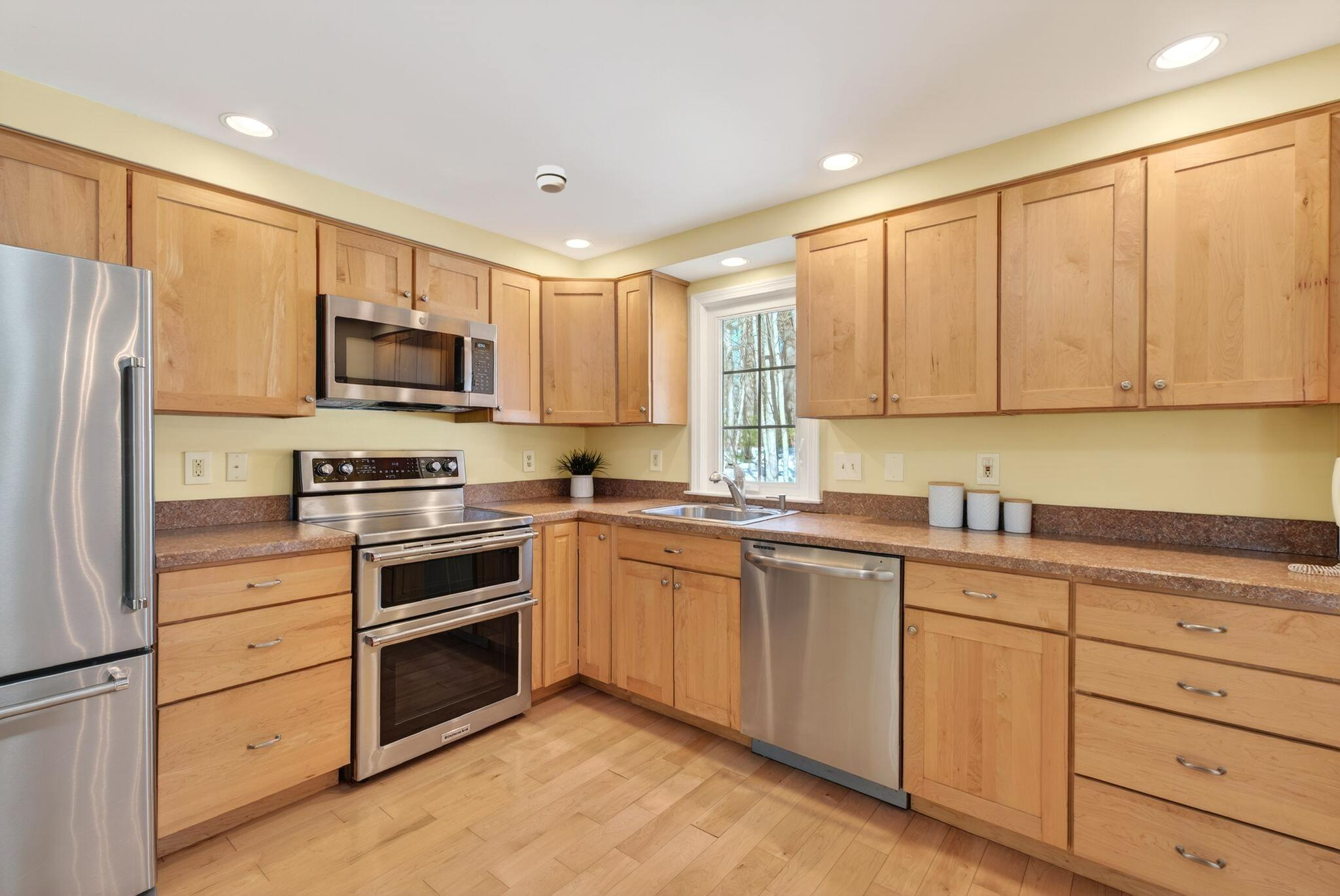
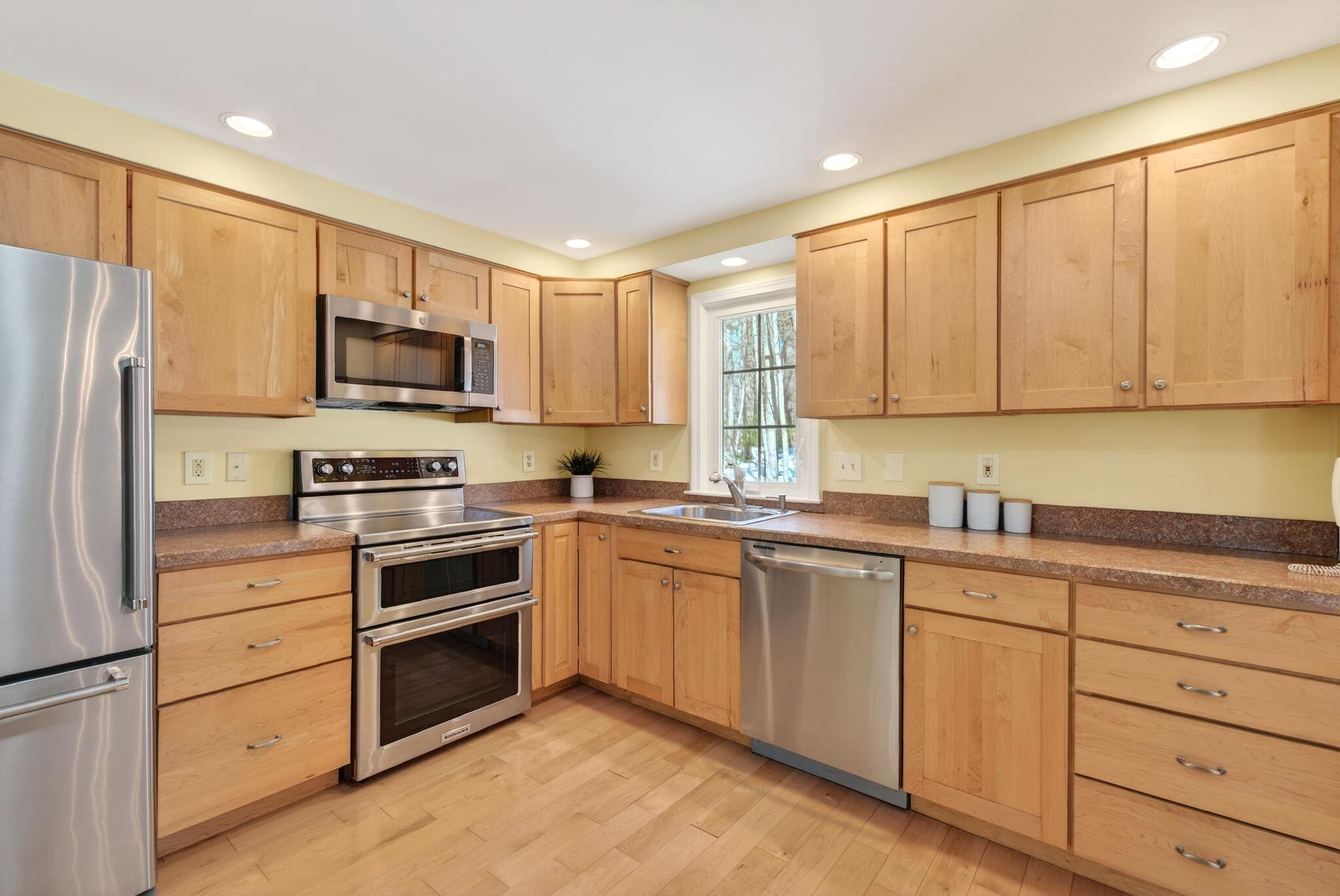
- smoke detector [535,164,567,194]
